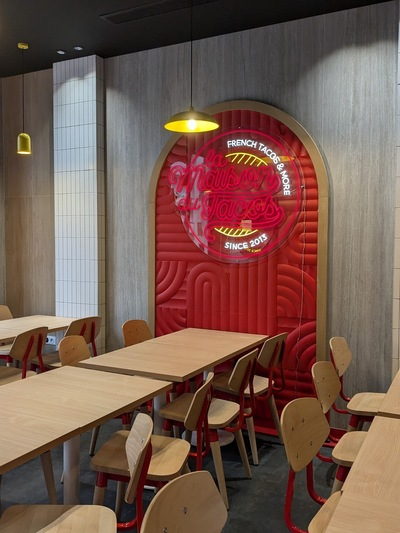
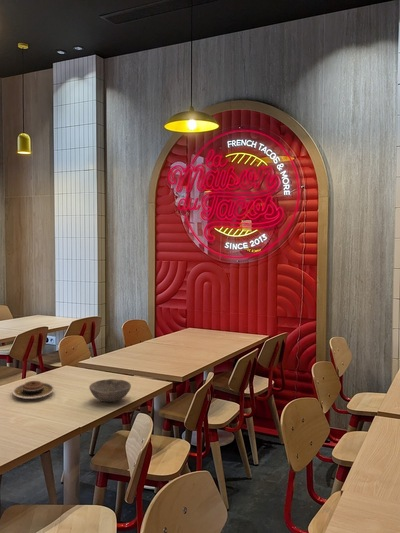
+ bowl [88,378,132,403]
+ plate [11,380,55,400]
